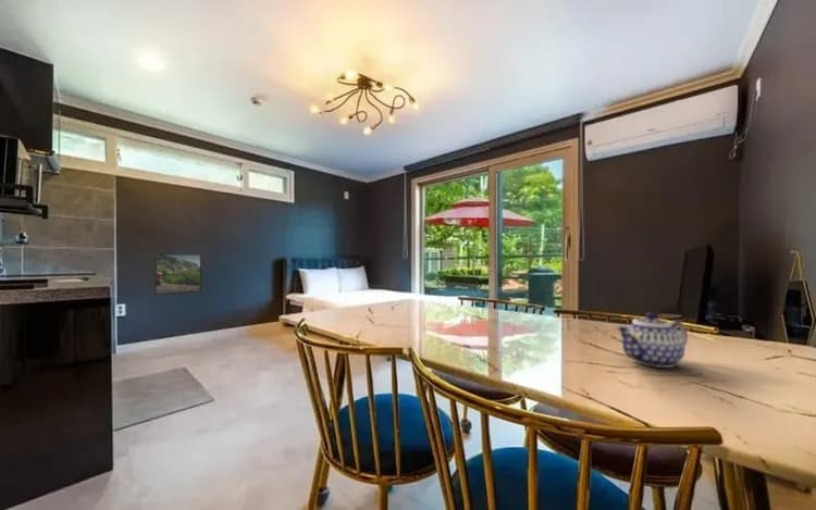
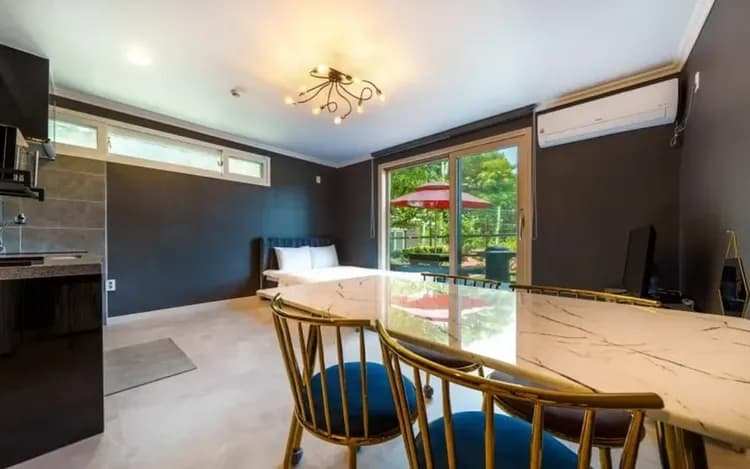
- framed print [153,252,203,296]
- teapot [615,311,689,369]
